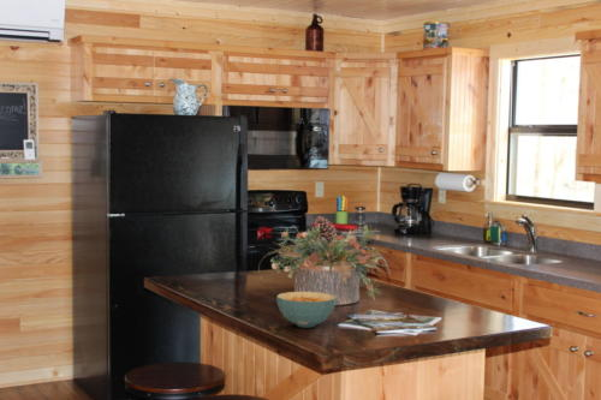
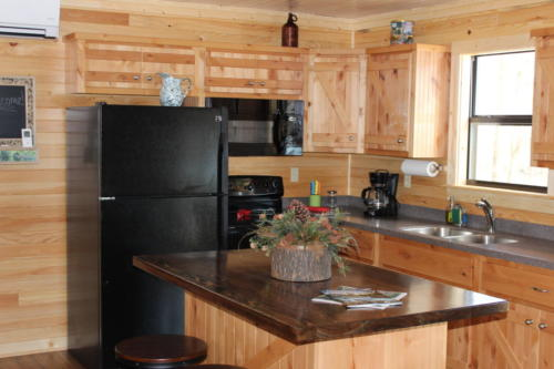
- cereal bowl [275,291,338,328]
